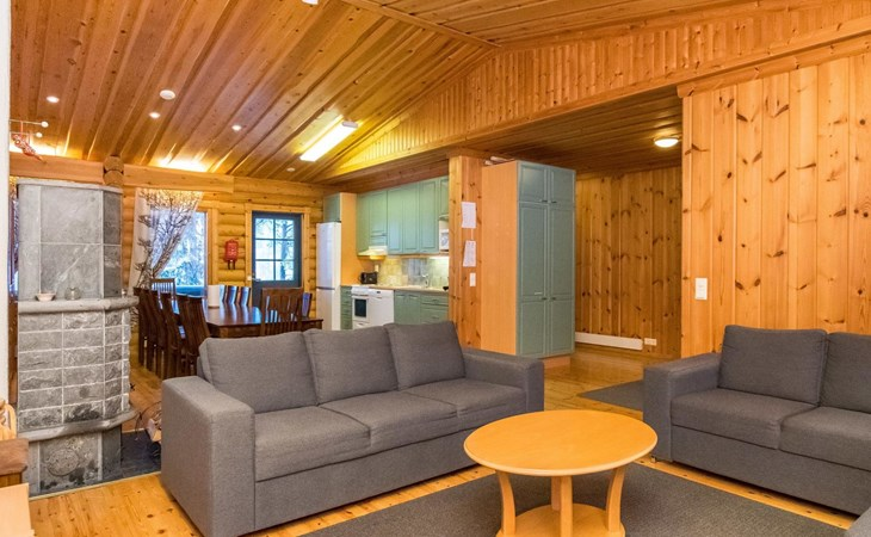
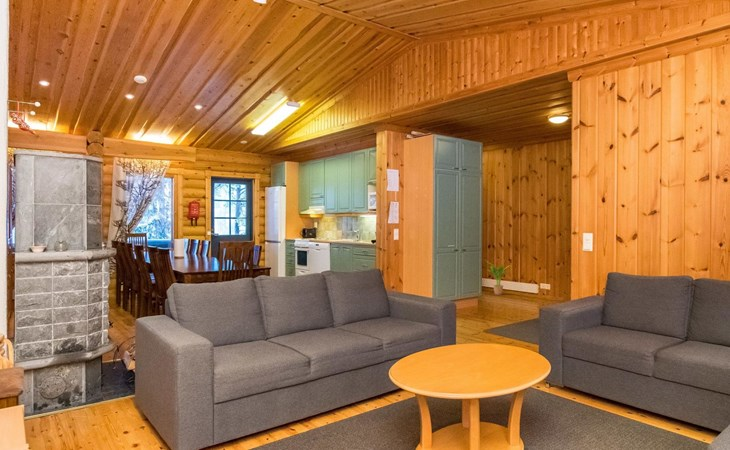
+ potted plant [484,259,514,296]
